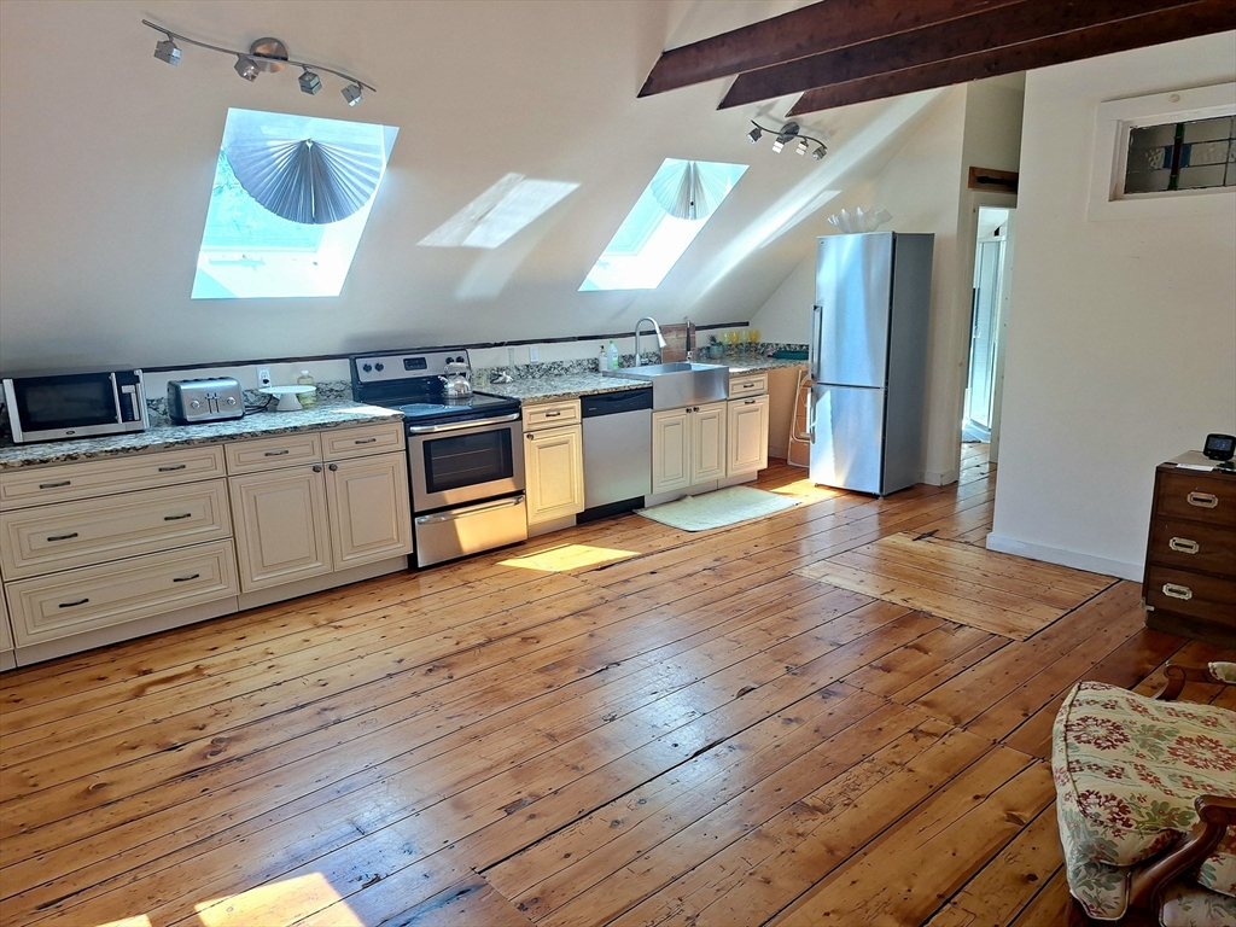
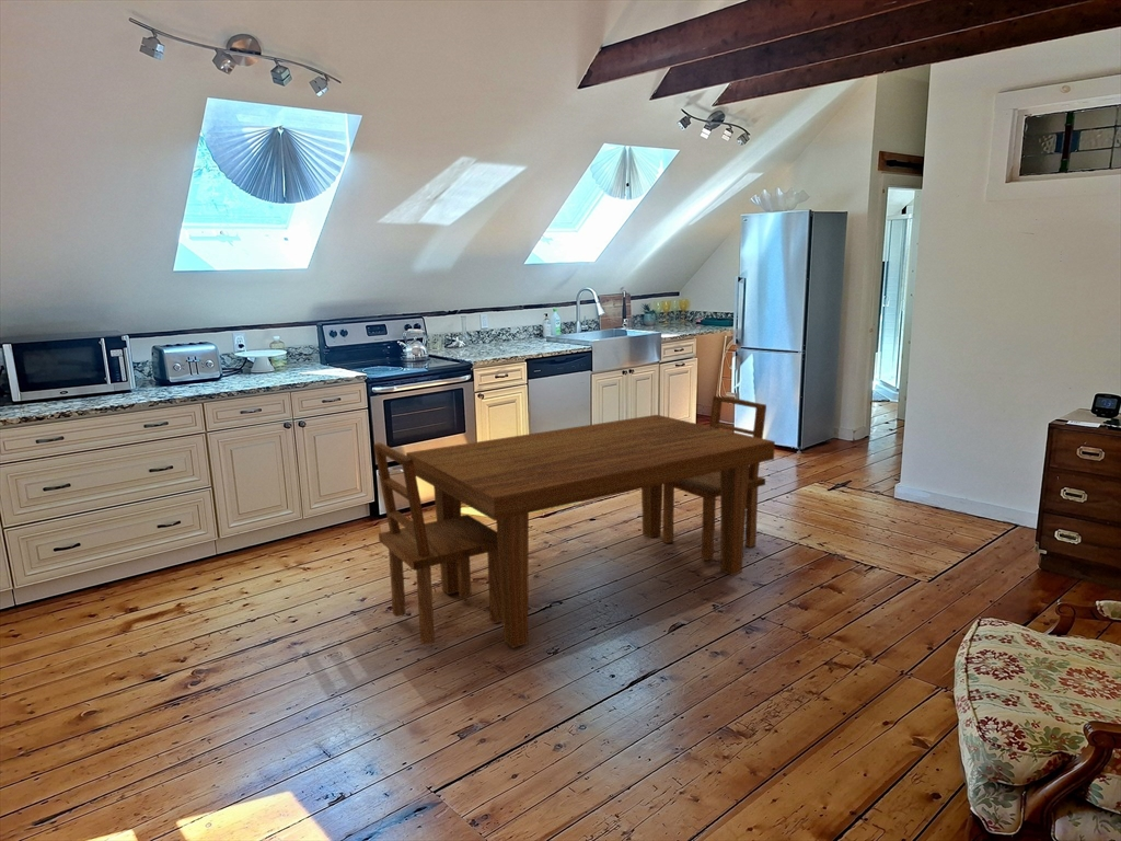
+ dining table [372,395,776,649]
